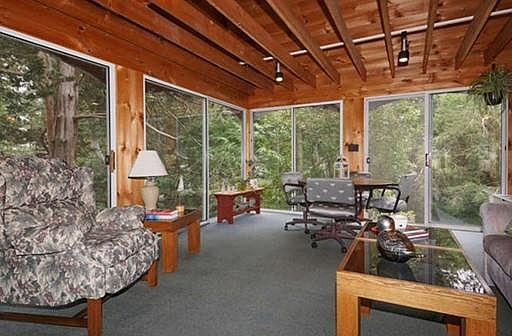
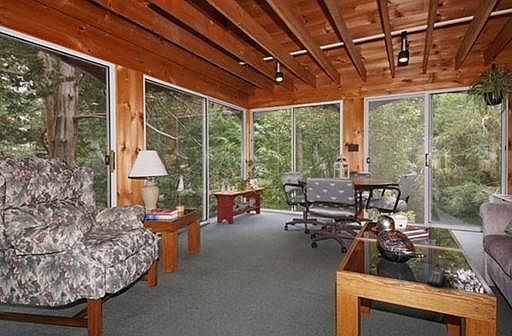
+ remote control [425,267,447,288]
